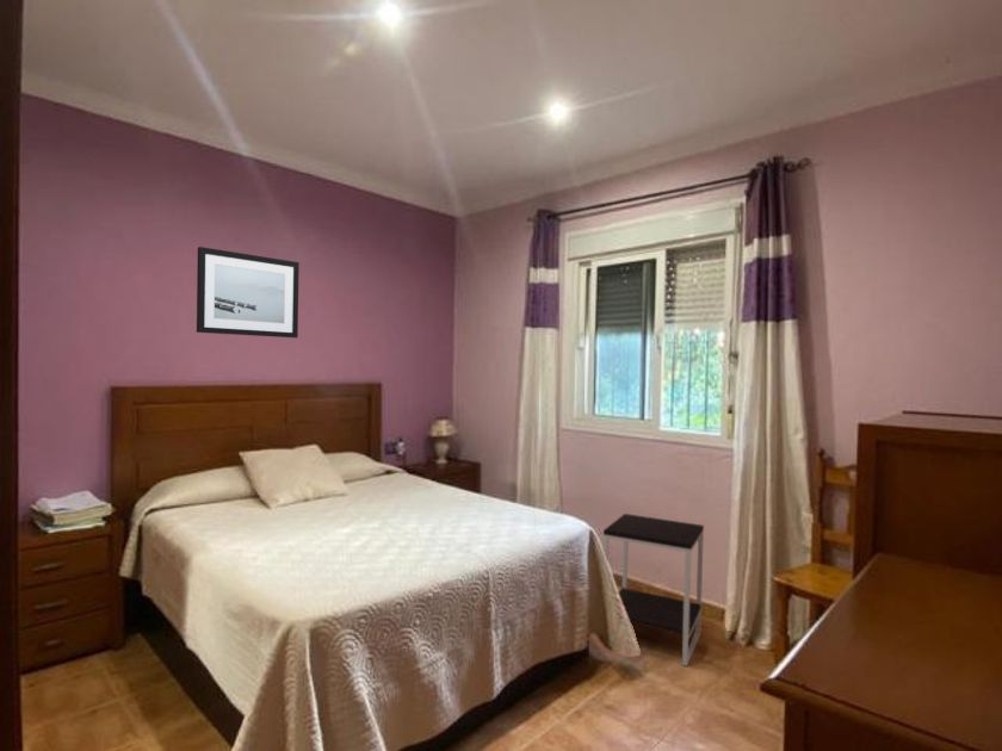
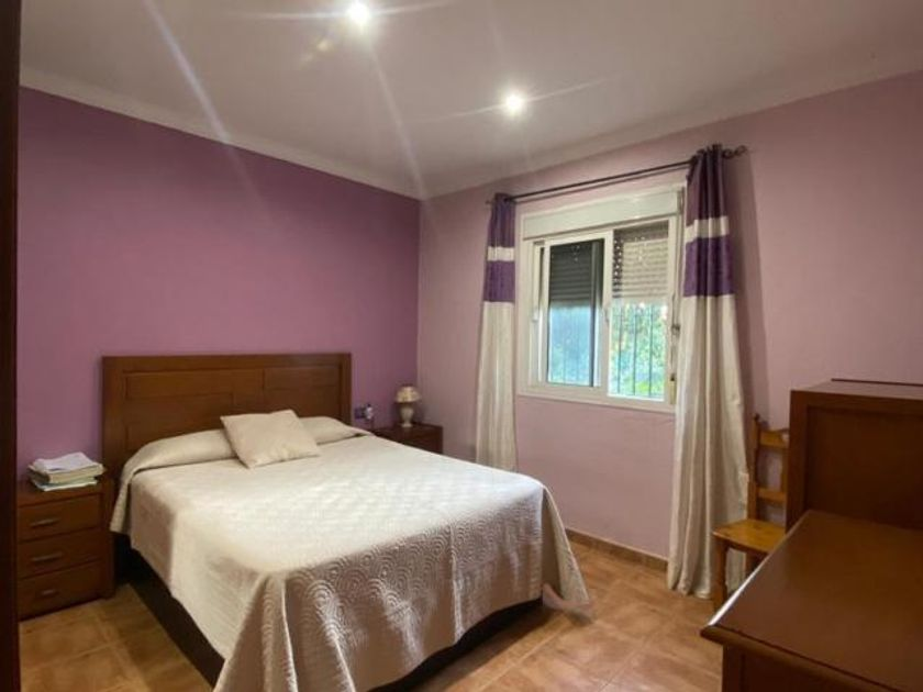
- side table [602,513,705,668]
- wall art [196,246,301,339]
